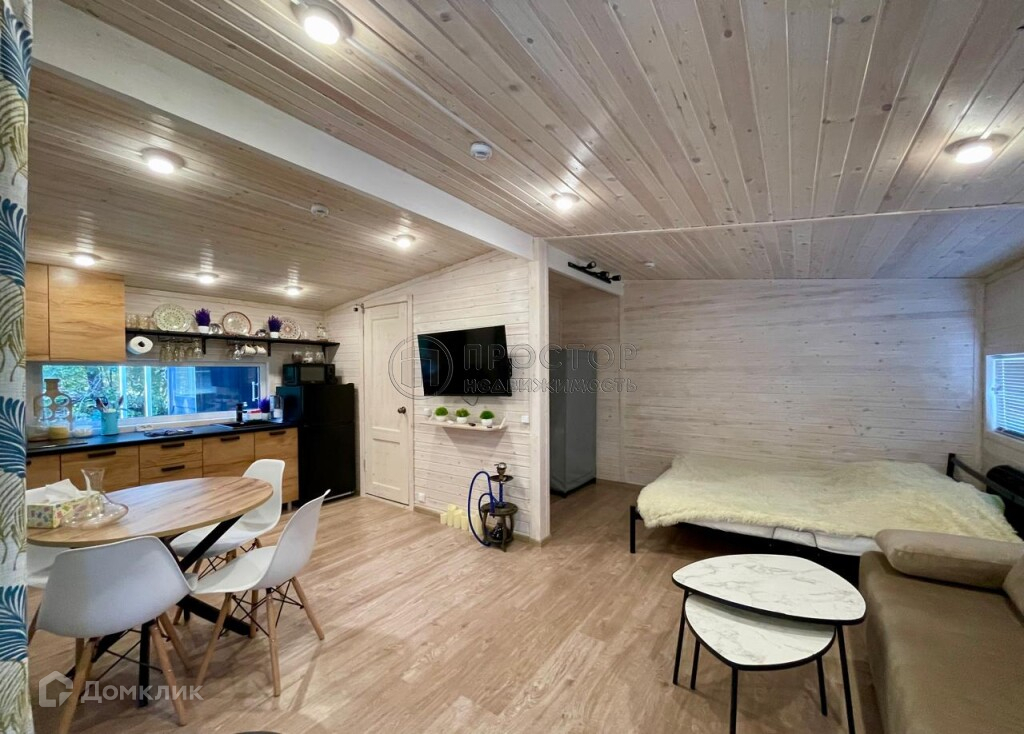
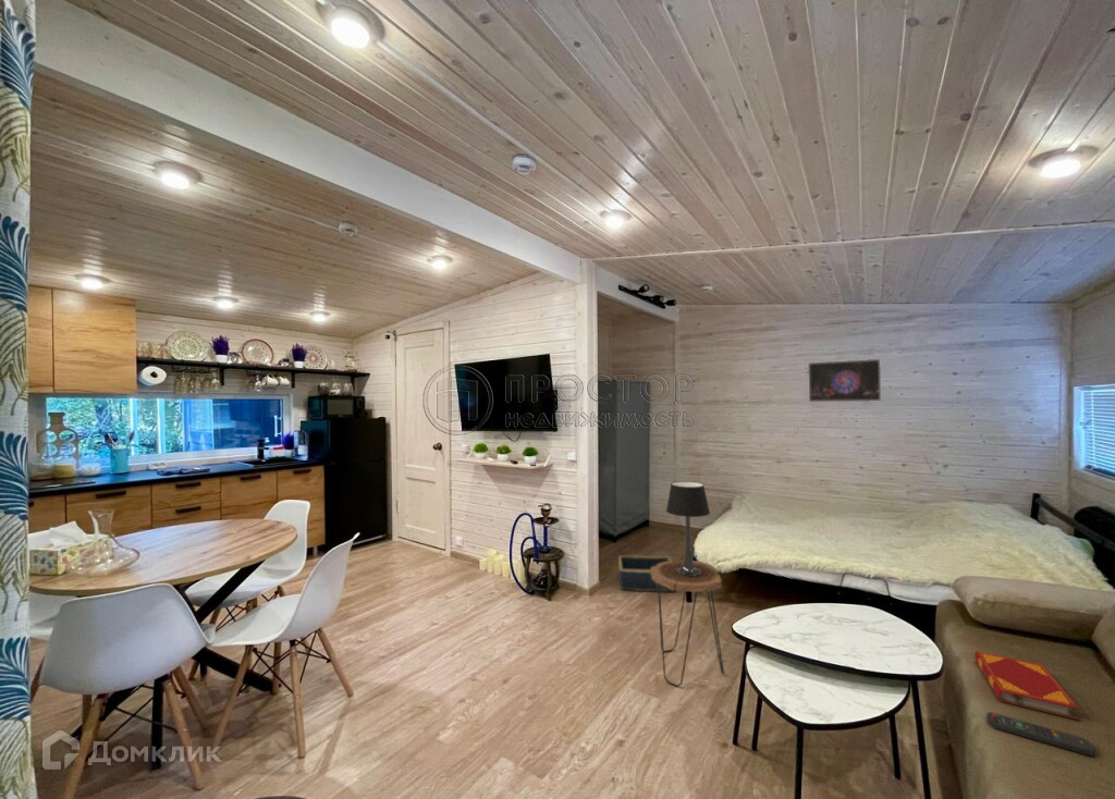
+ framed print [807,358,882,403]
+ side table [651,560,725,688]
+ basket [617,555,676,592]
+ remote control [985,711,1096,758]
+ hardback book [973,650,1081,722]
+ table lamp [665,480,711,576]
